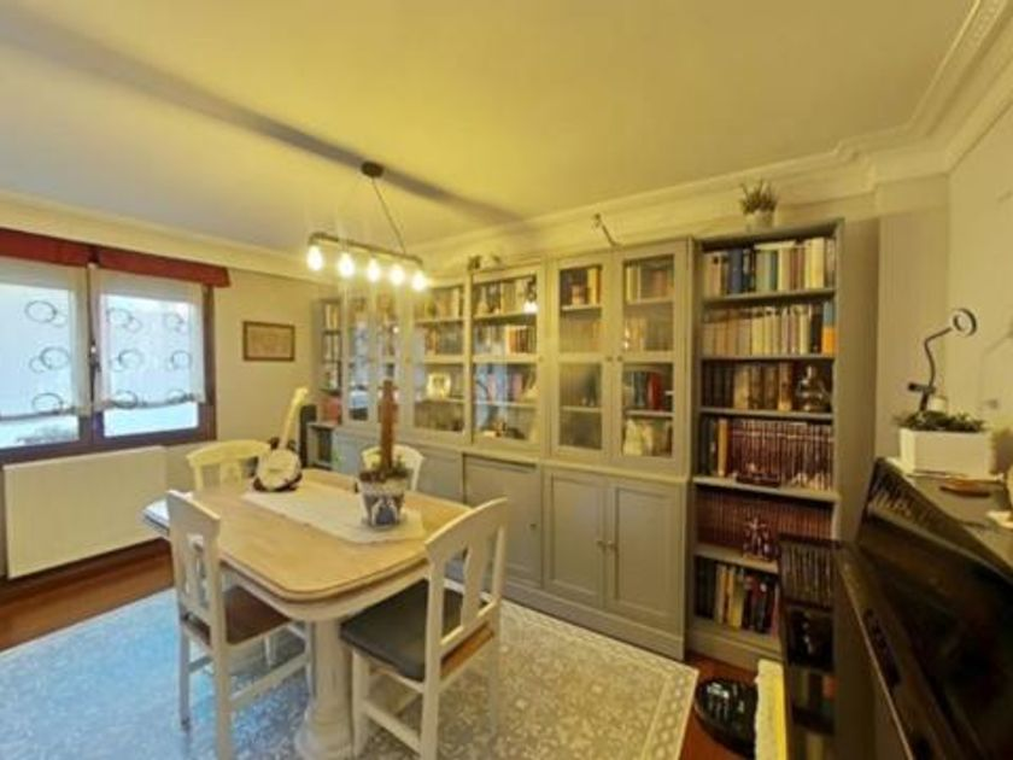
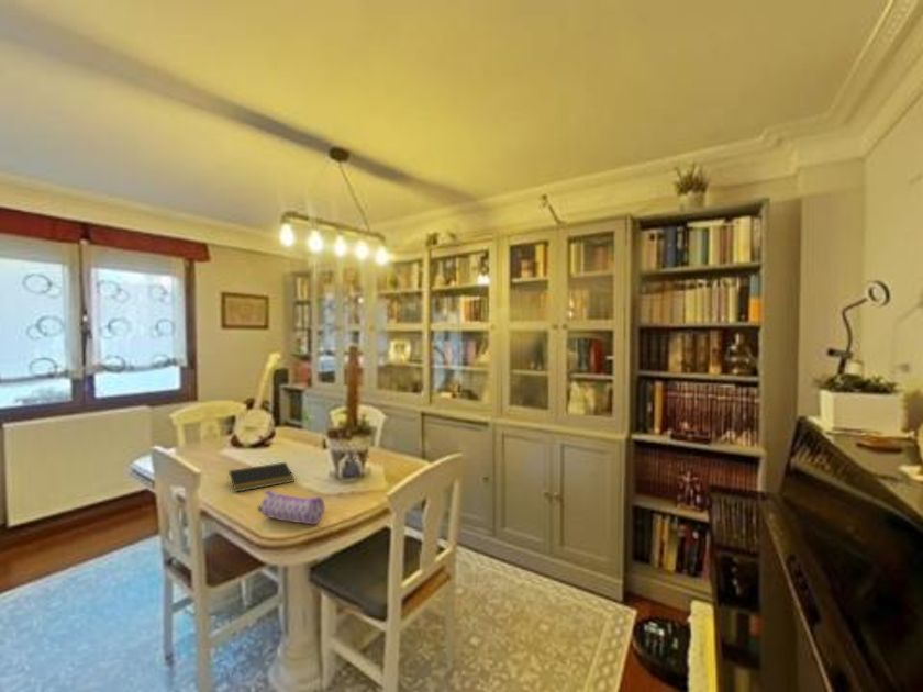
+ notepad [226,461,296,493]
+ pencil case [257,489,325,525]
